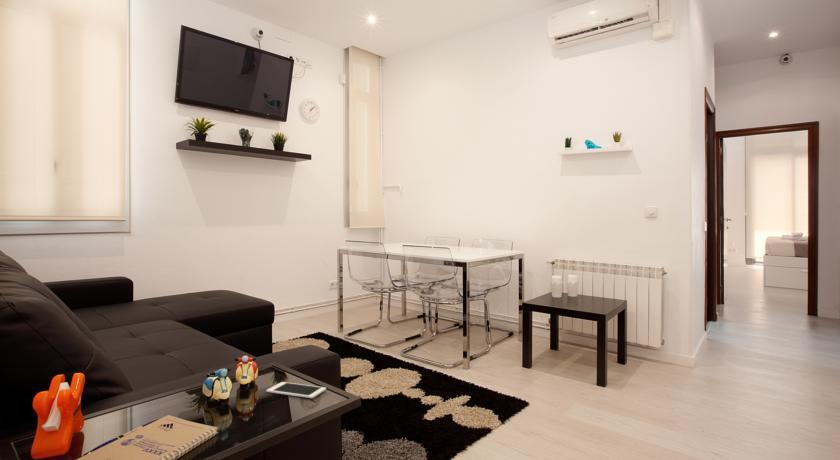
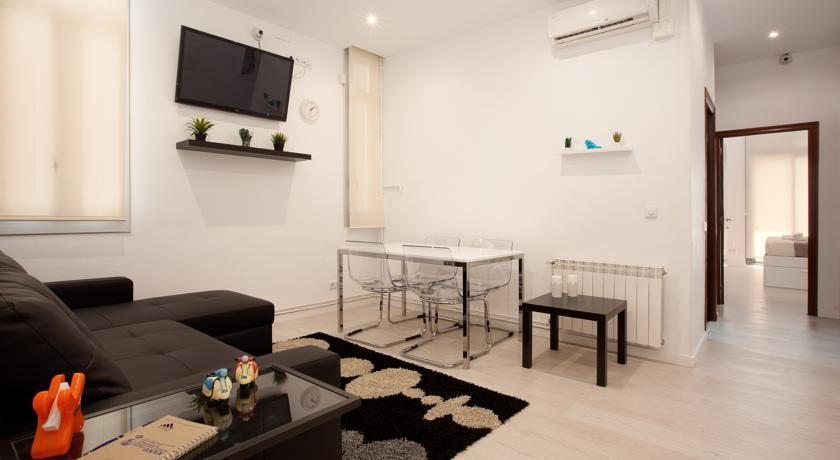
- cell phone [266,381,327,399]
